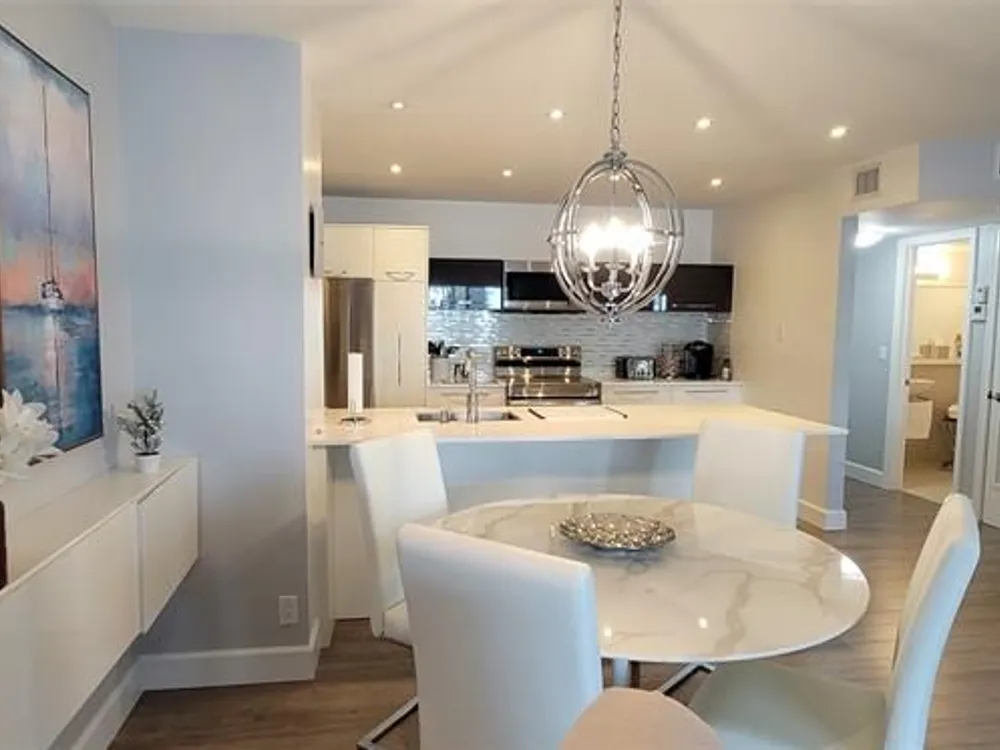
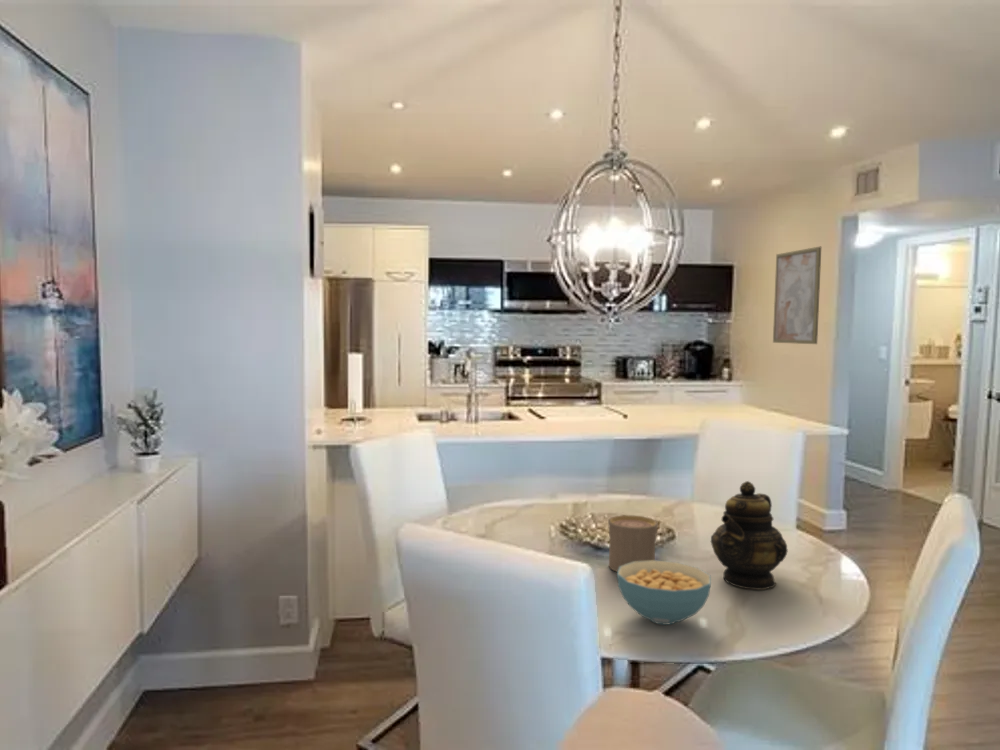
+ cereal bowl [616,559,712,626]
+ cup [607,514,659,573]
+ wall art [772,246,822,345]
+ teapot [710,480,789,591]
